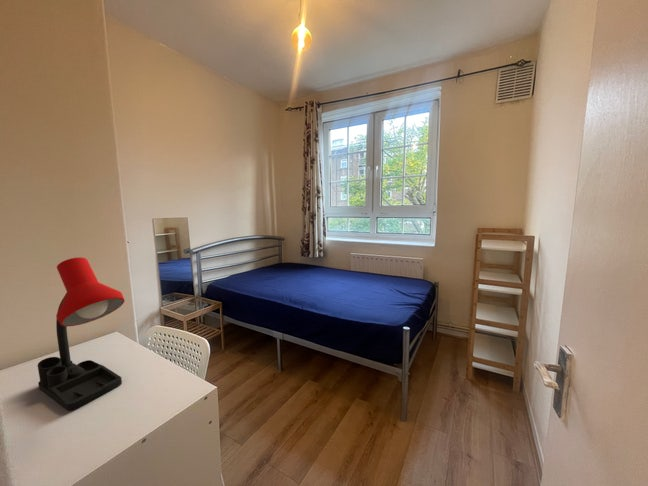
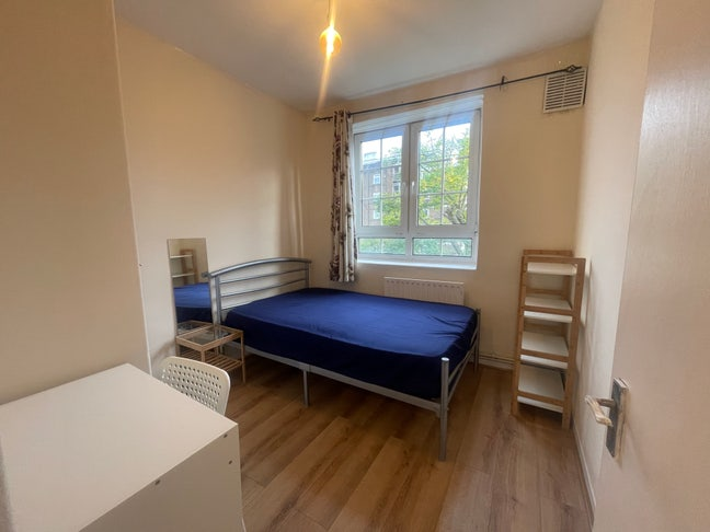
- desk lamp [37,256,126,411]
